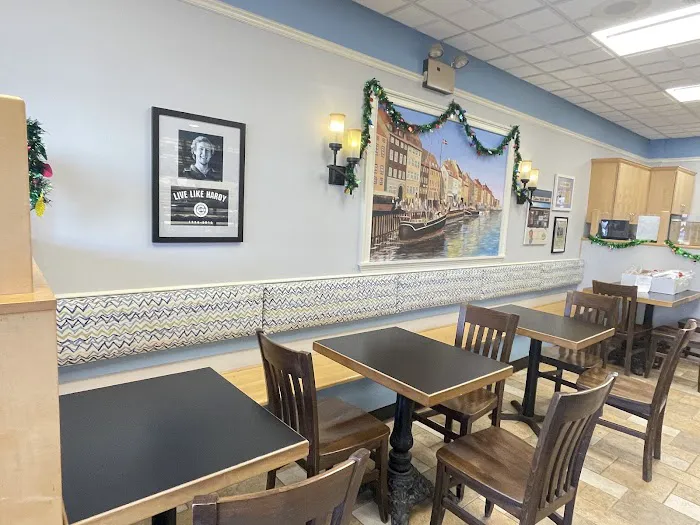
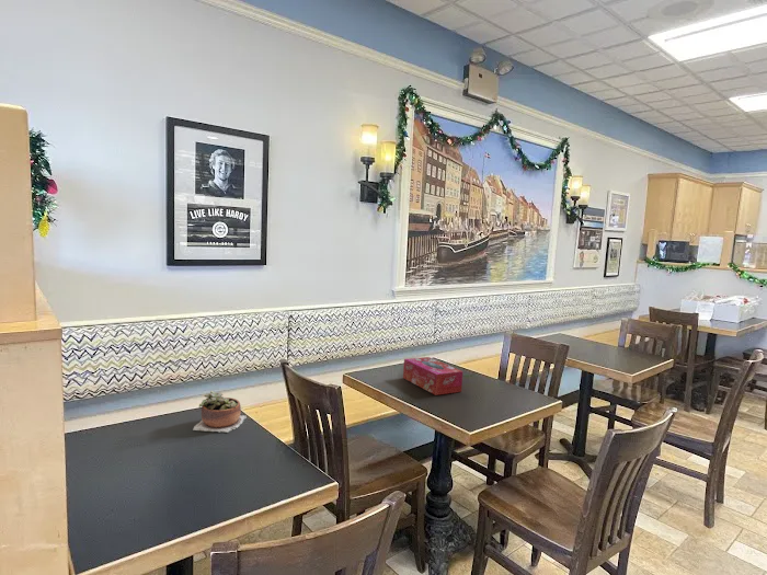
+ succulent plant [192,390,248,434]
+ tissue box [402,356,463,396]
